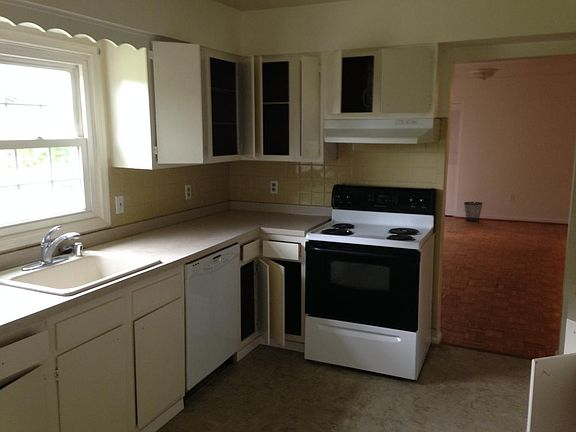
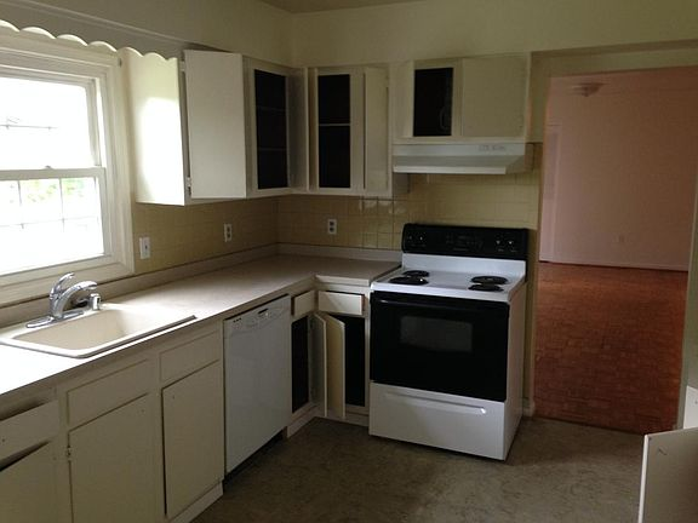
- wastebasket [463,201,484,222]
